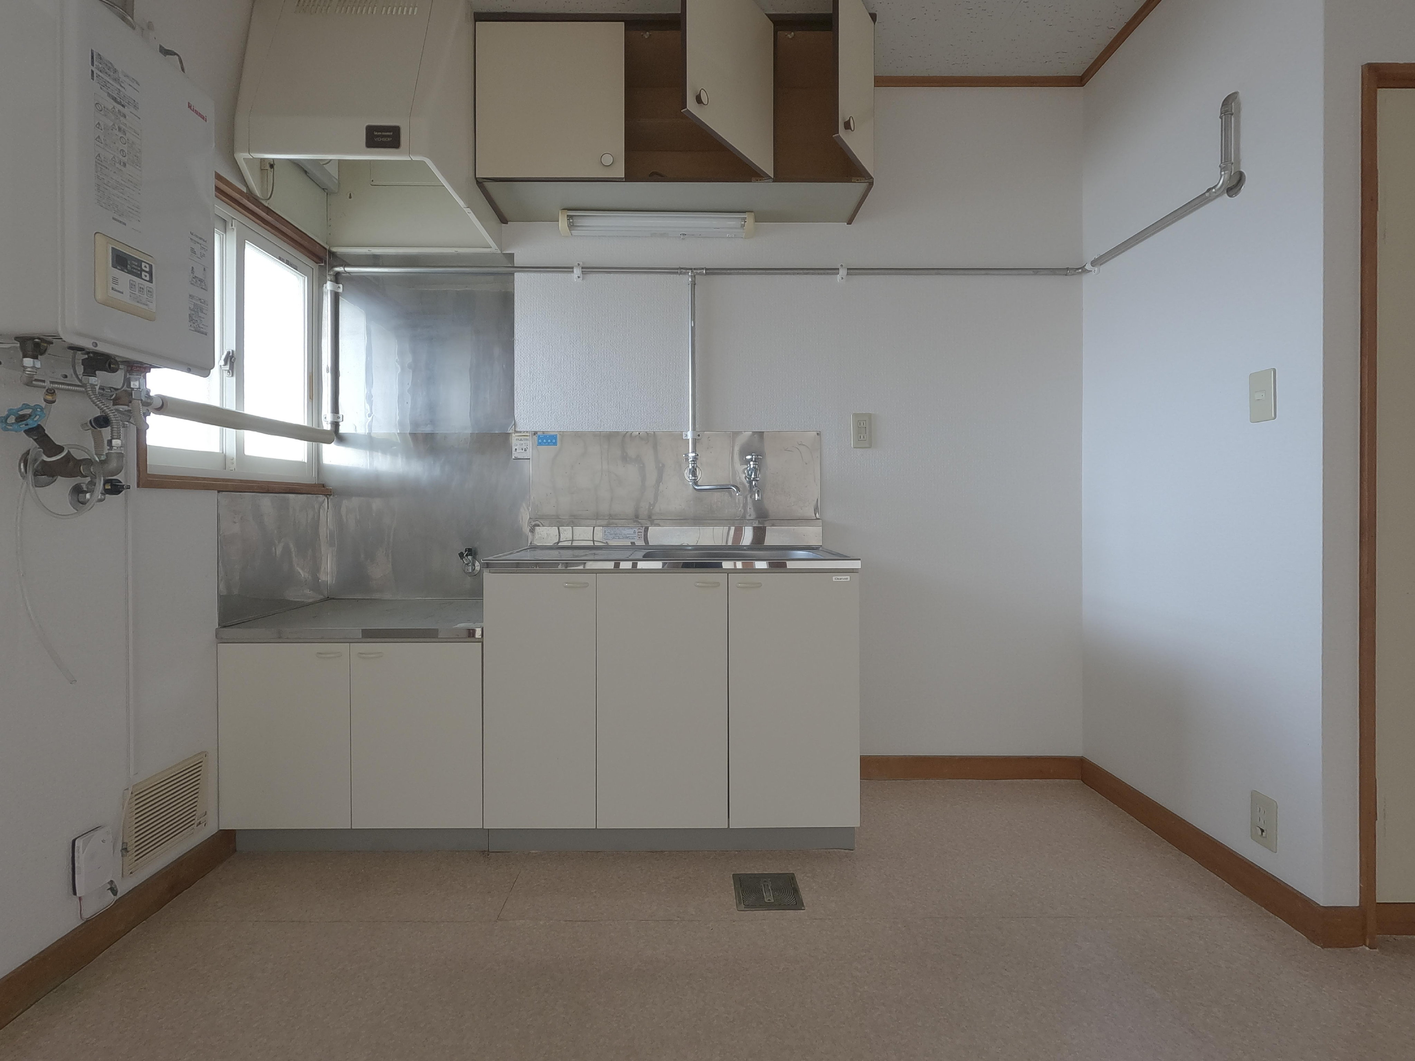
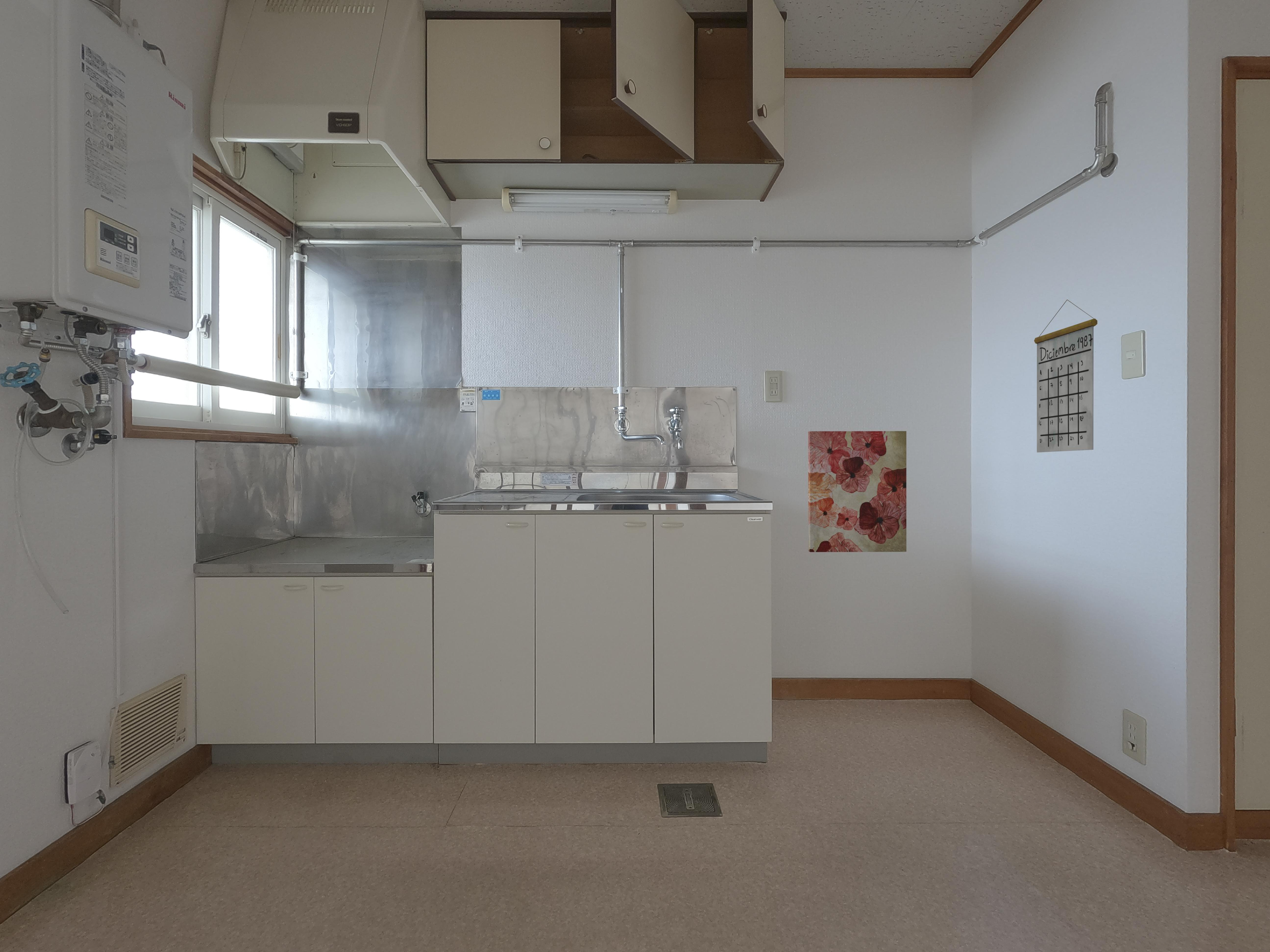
+ calendar [1034,299,1098,453]
+ wall art [808,431,907,553]
